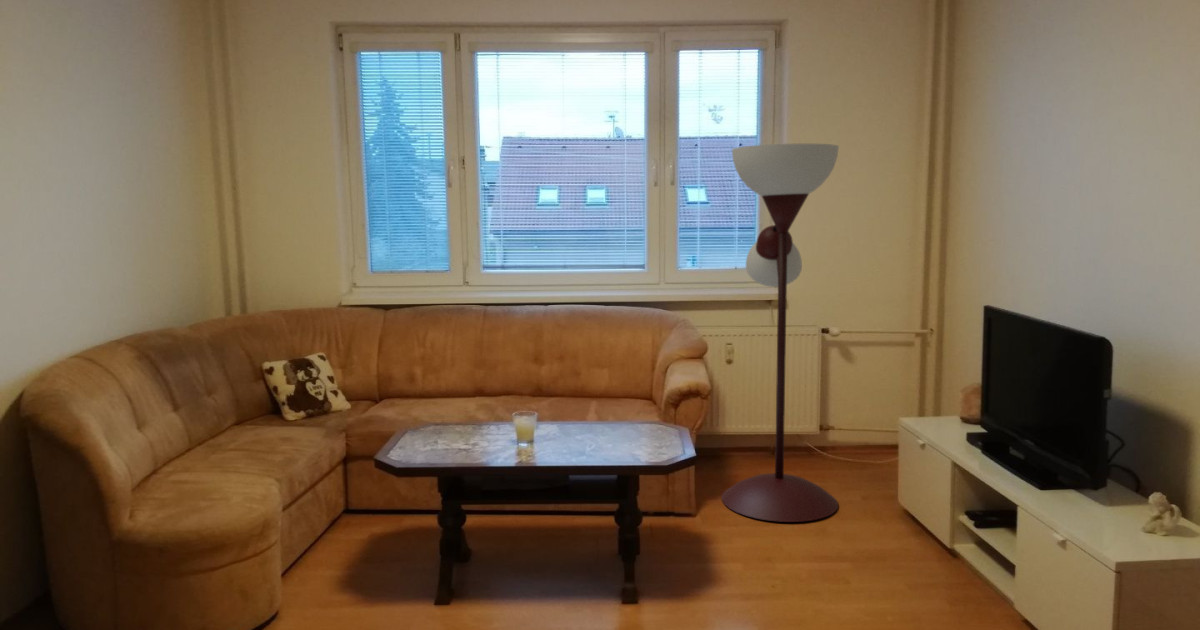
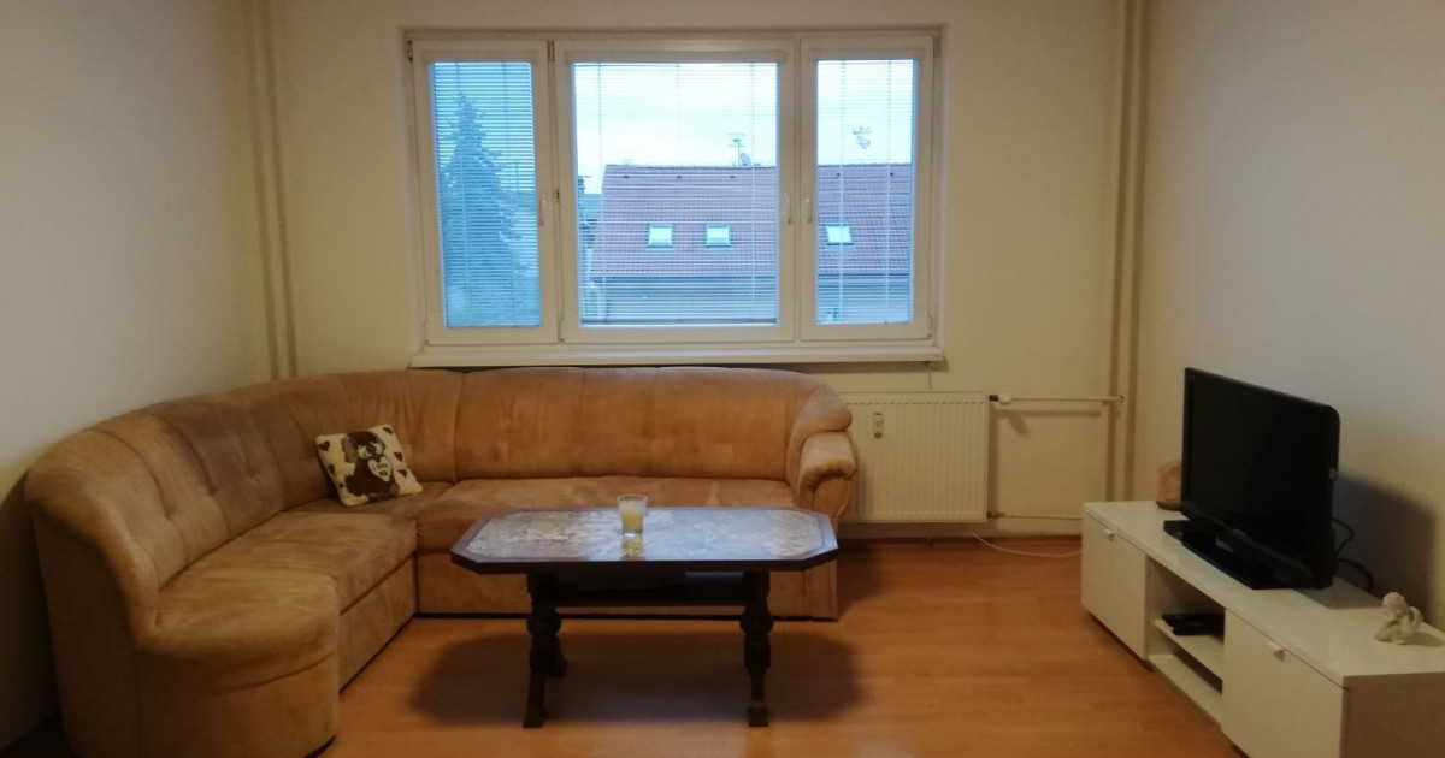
- floor lamp [720,143,840,523]
